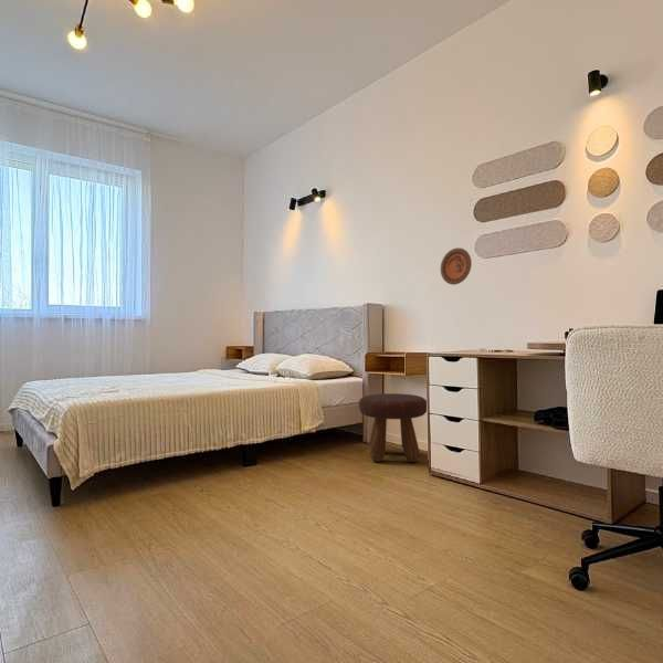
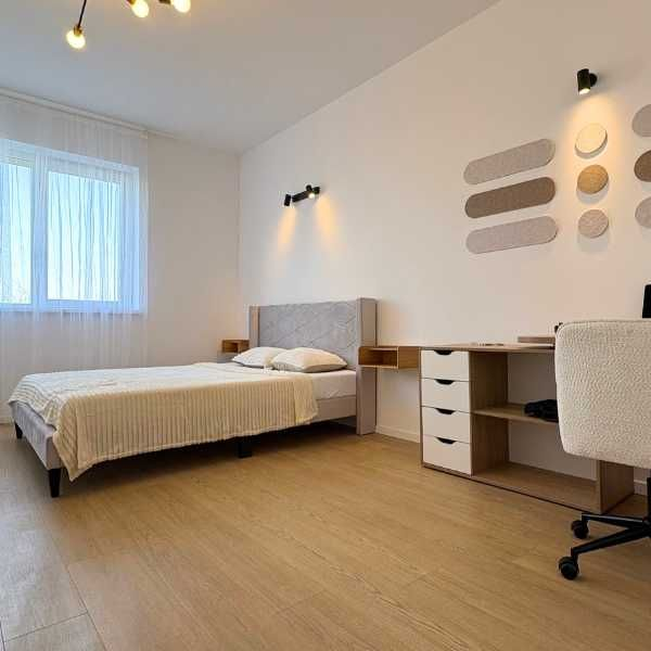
- footstool [358,392,428,463]
- decorative plate [440,248,473,286]
